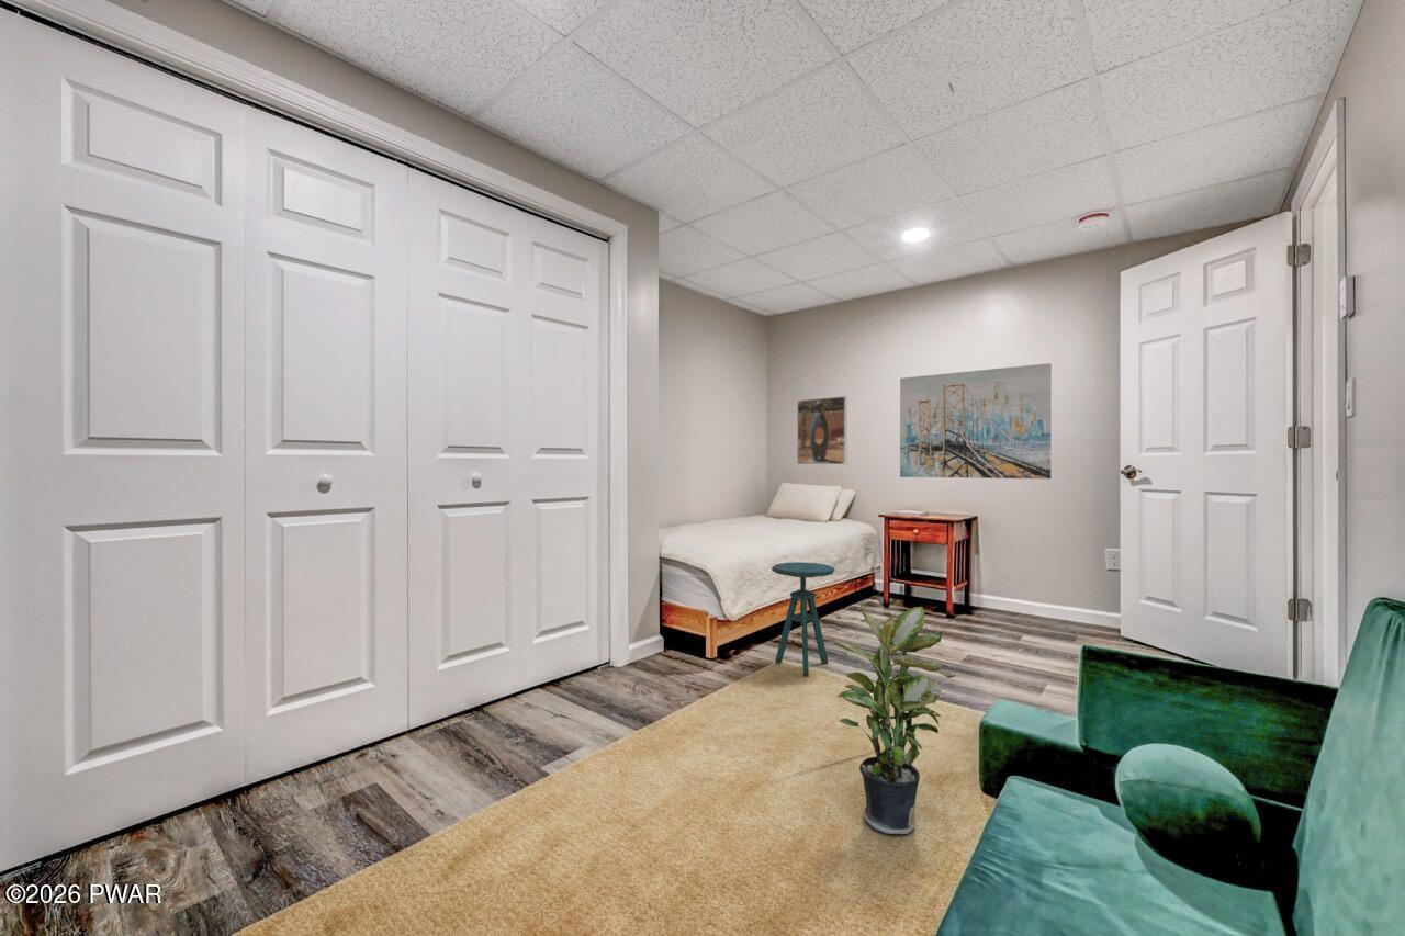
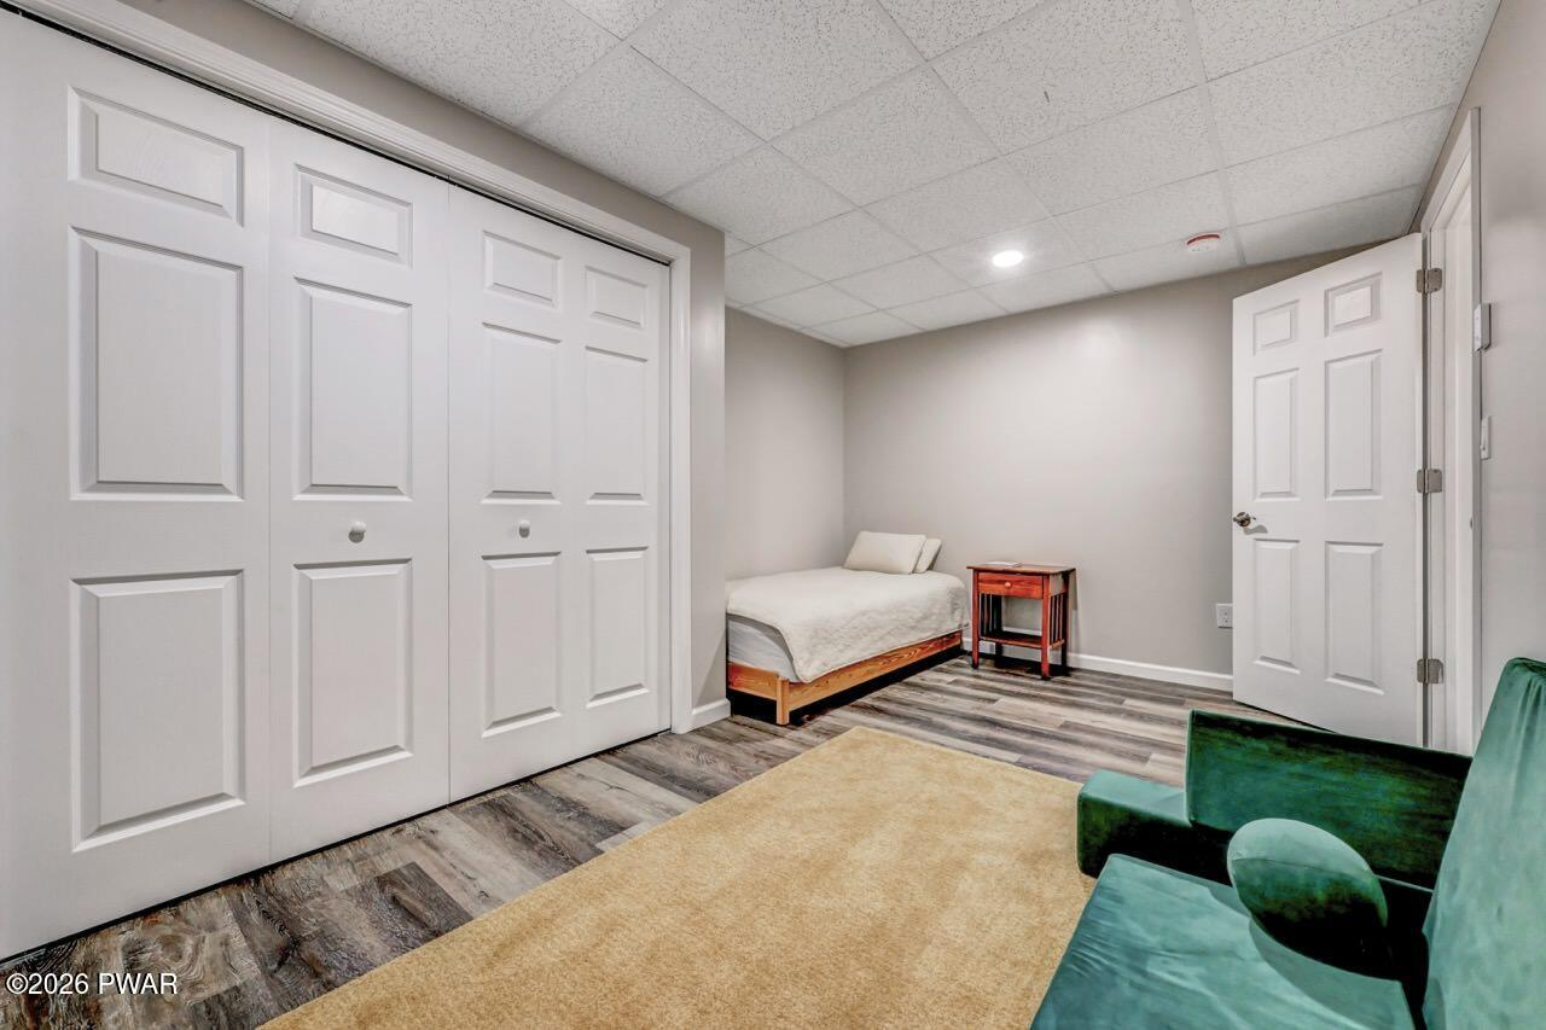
- potted plant [834,606,957,835]
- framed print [796,395,847,465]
- wall art [899,362,1053,480]
- side table [771,561,835,678]
